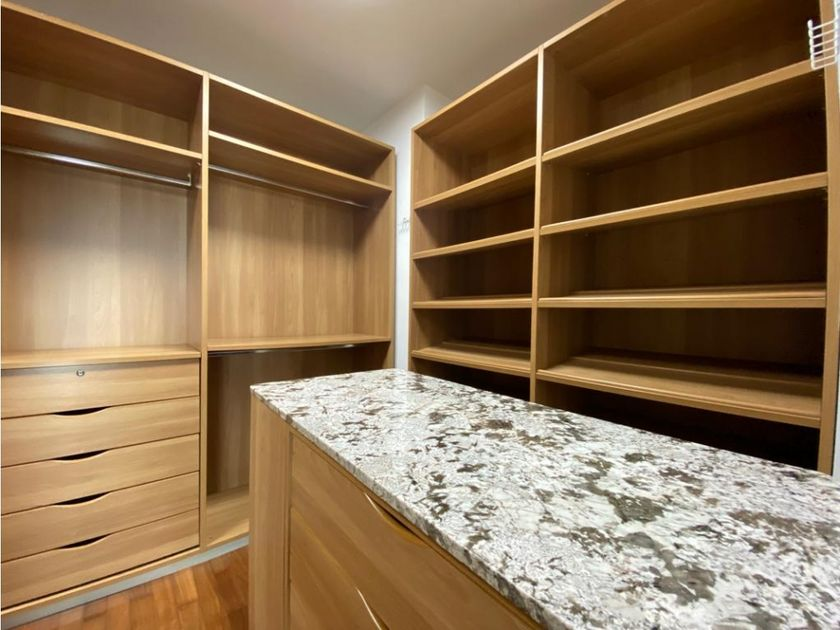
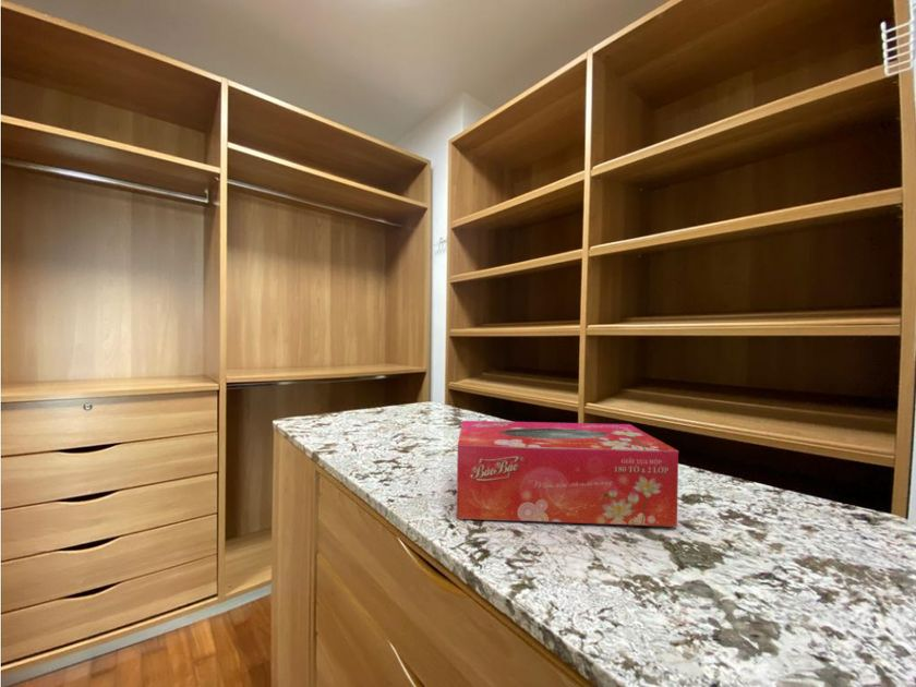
+ tissue box [456,420,679,528]
